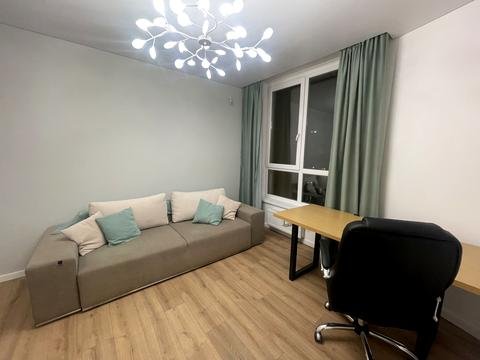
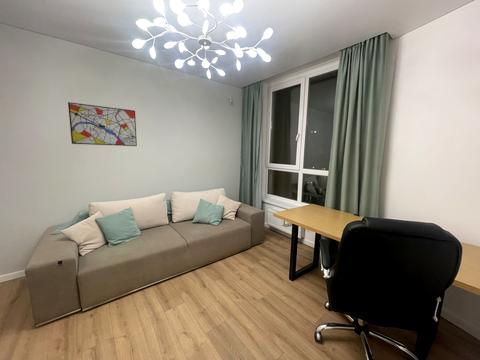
+ wall art [67,101,138,147]
